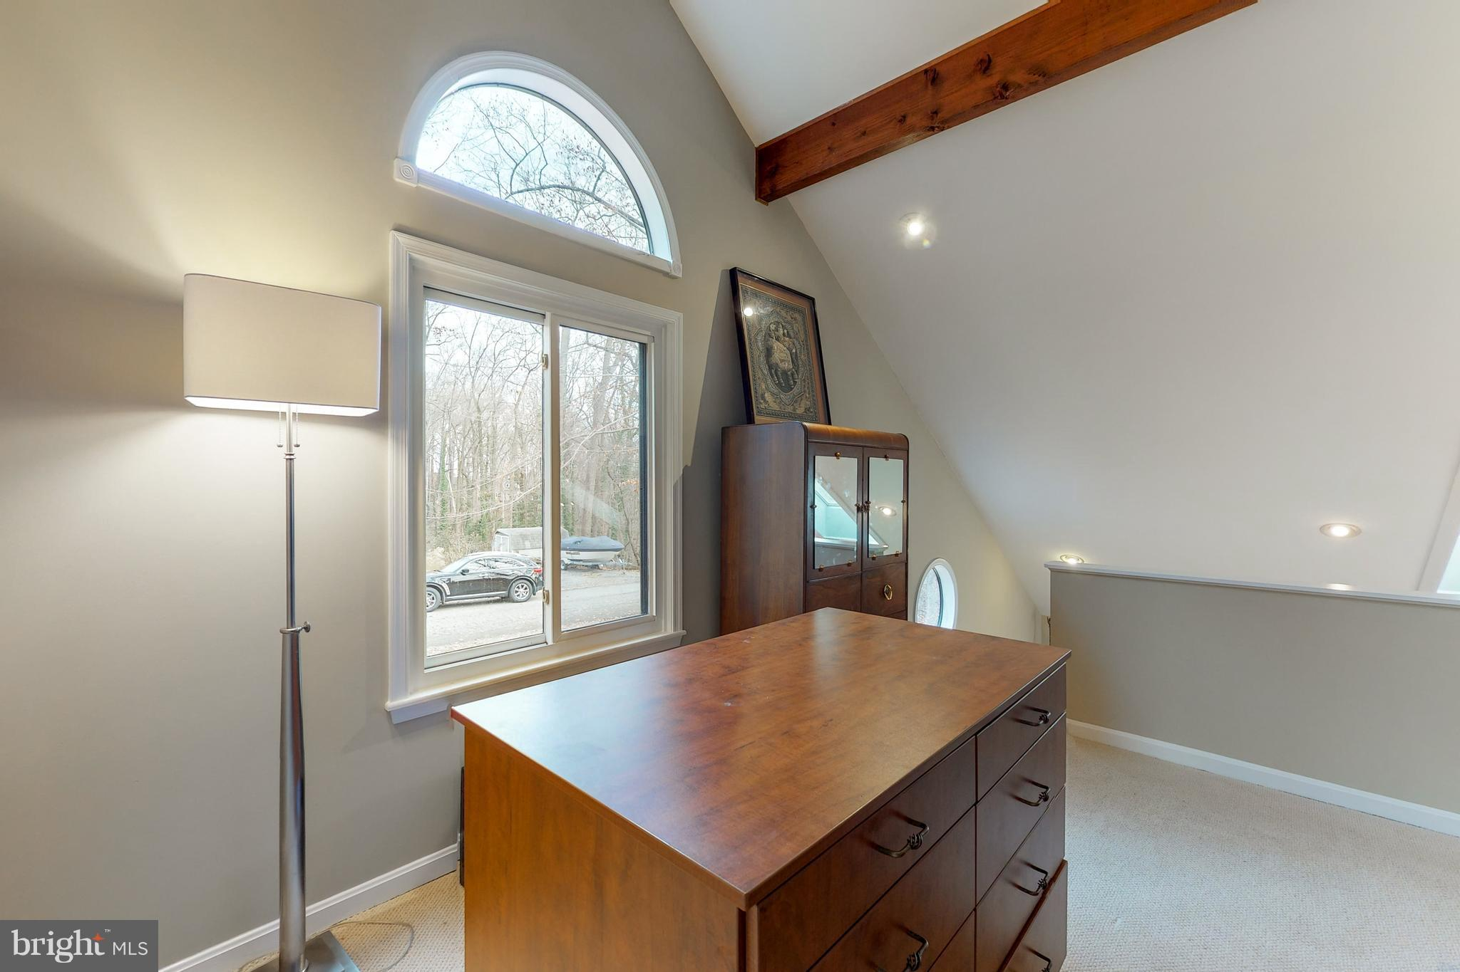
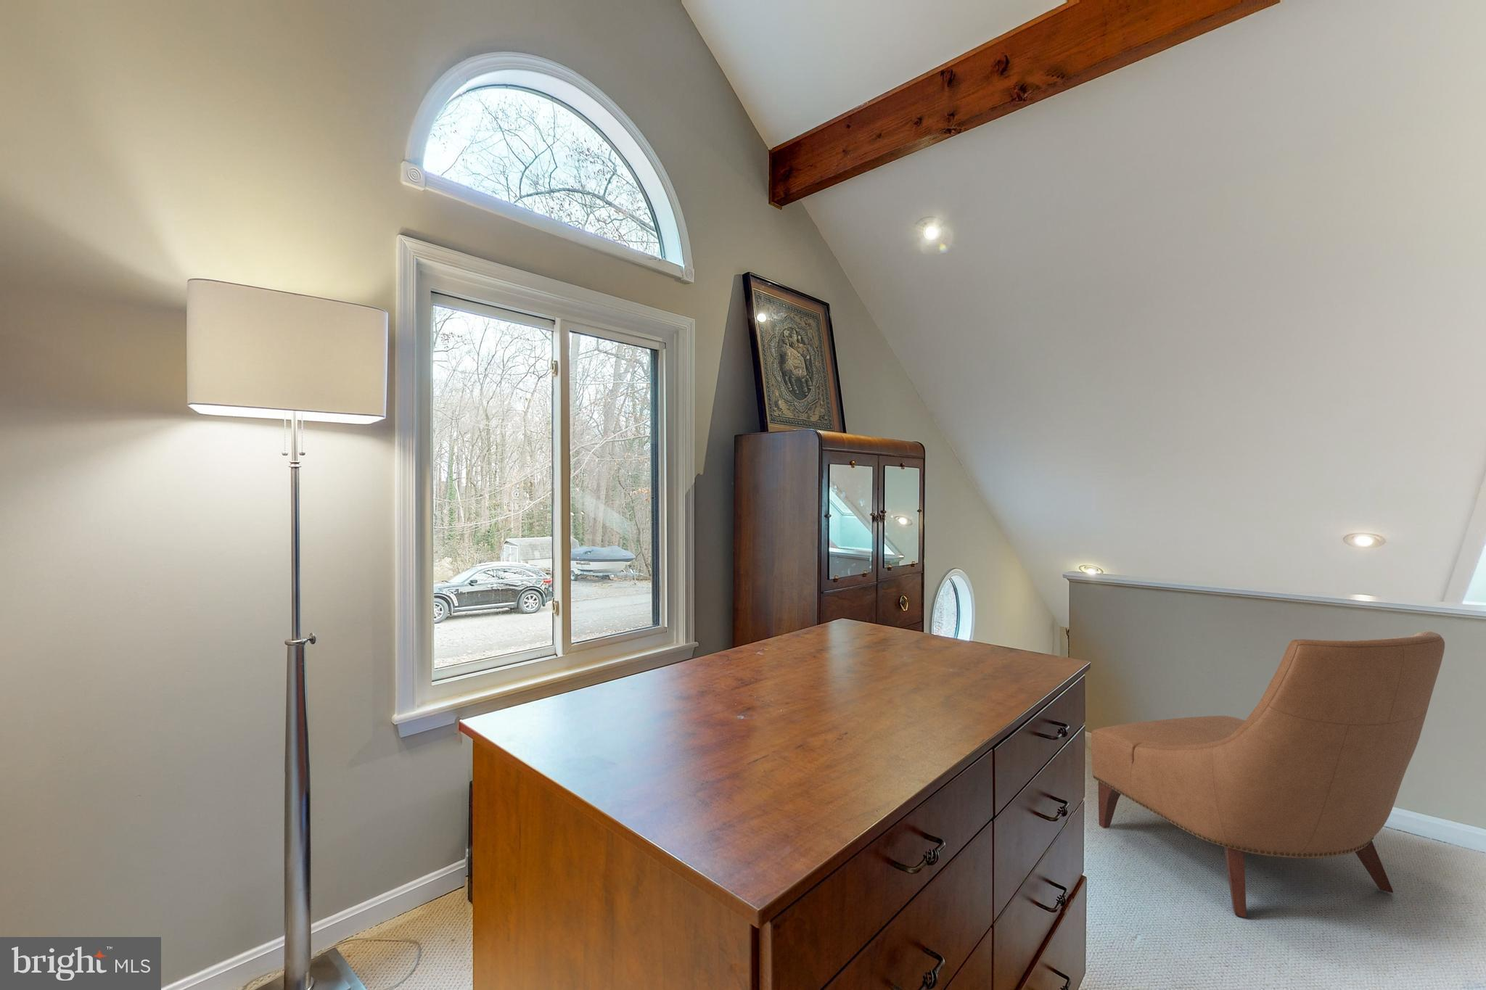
+ chair [1090,630,1445,918]
